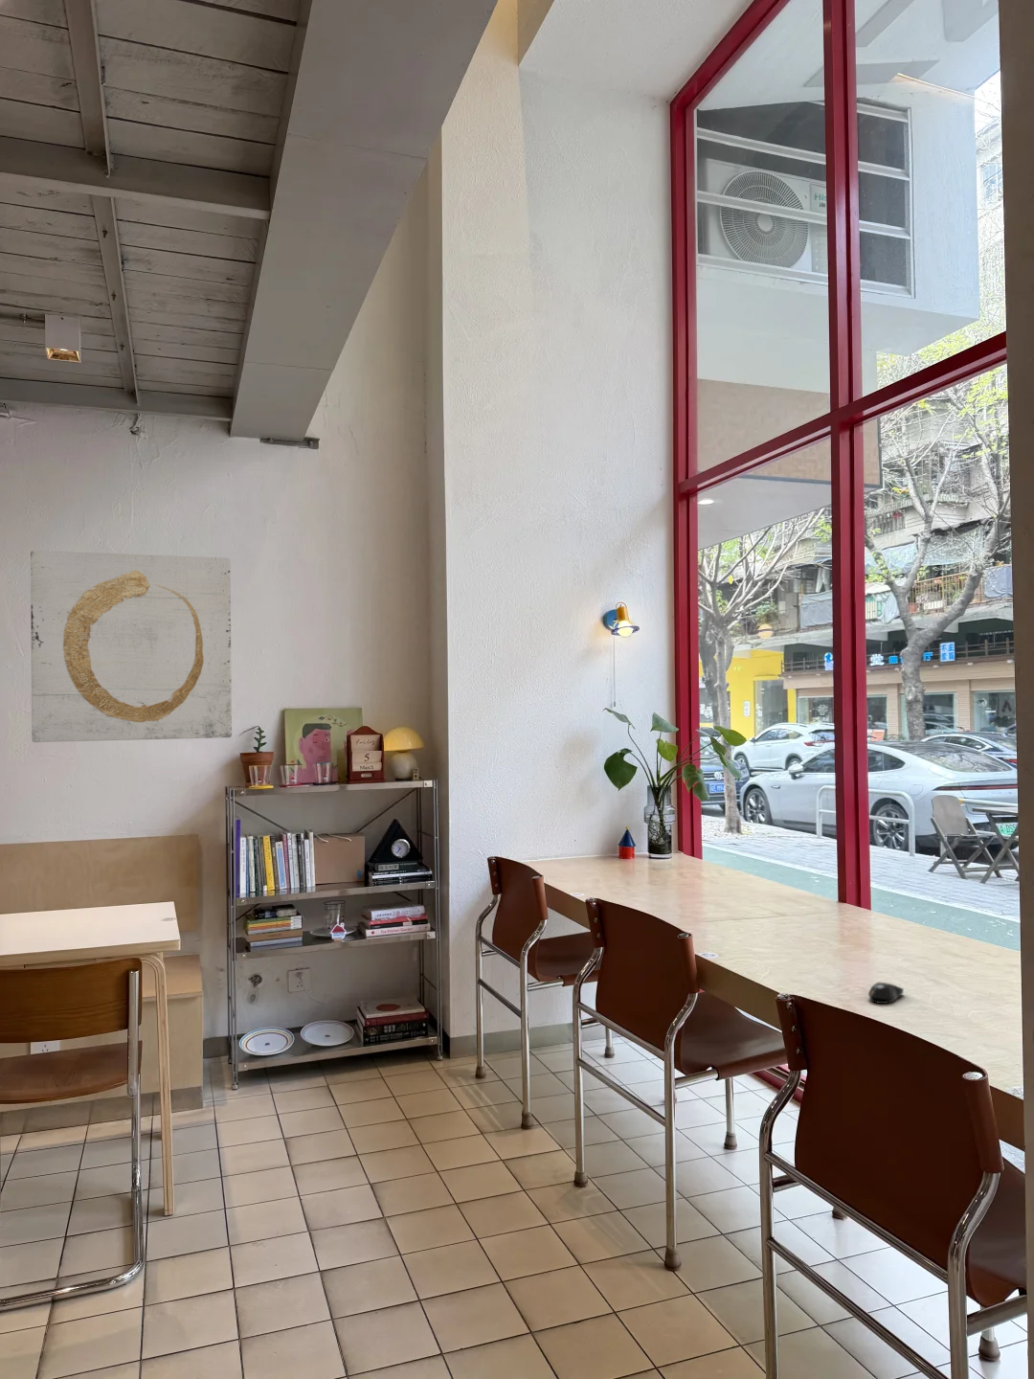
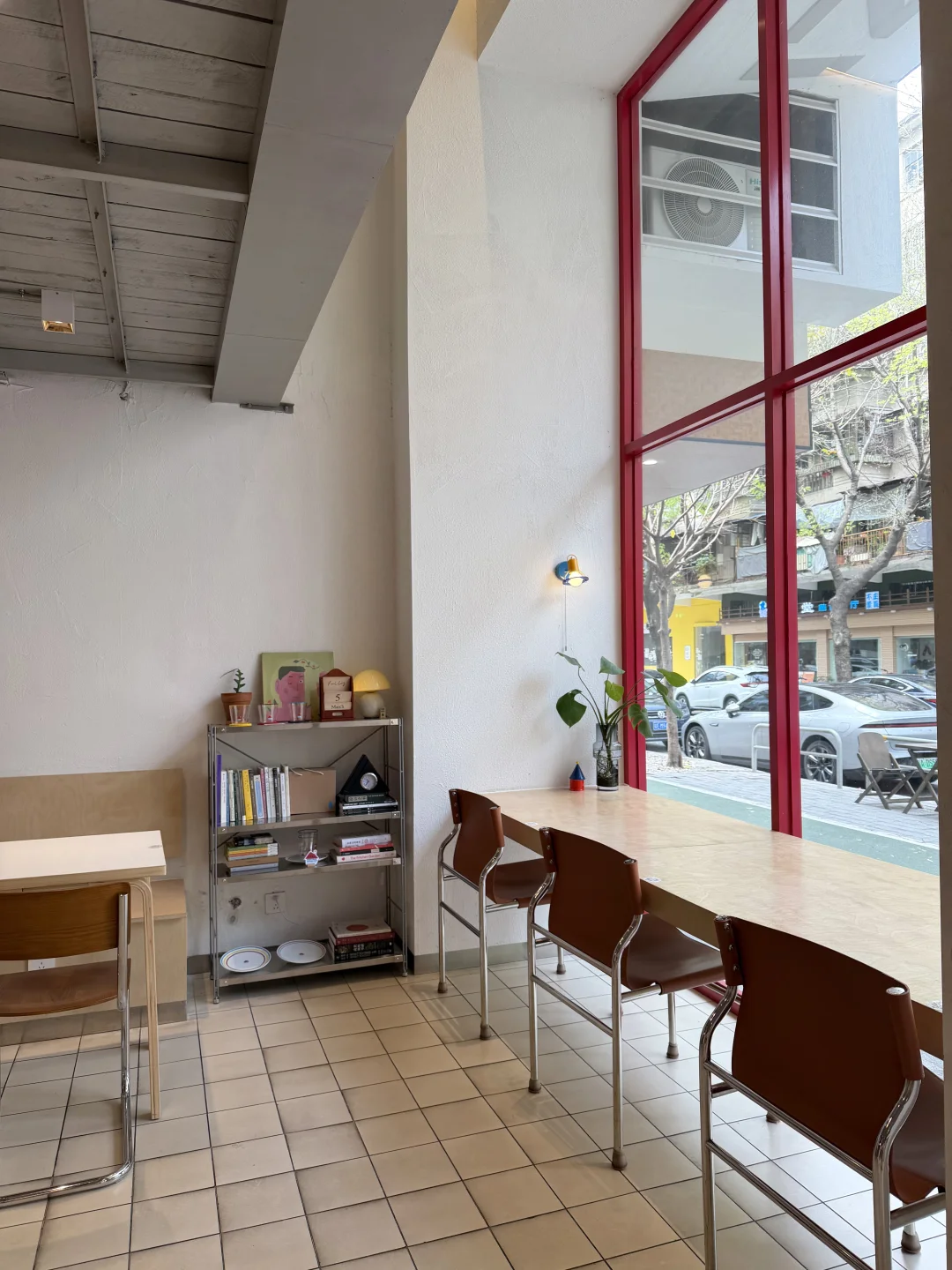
- wall art [29,549,232,743]
- computer mouse [868,982,905,1004]
